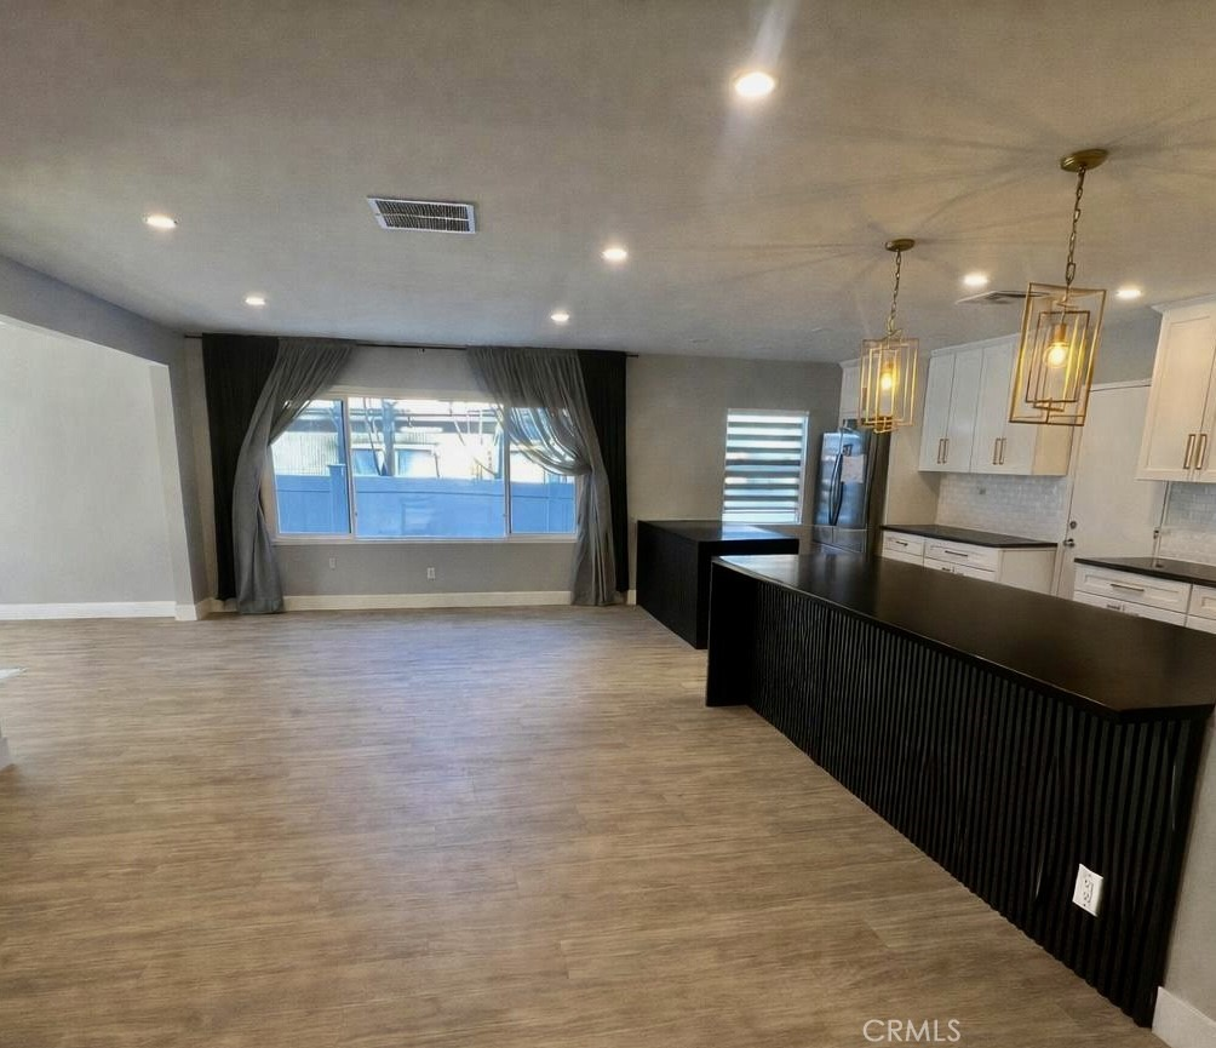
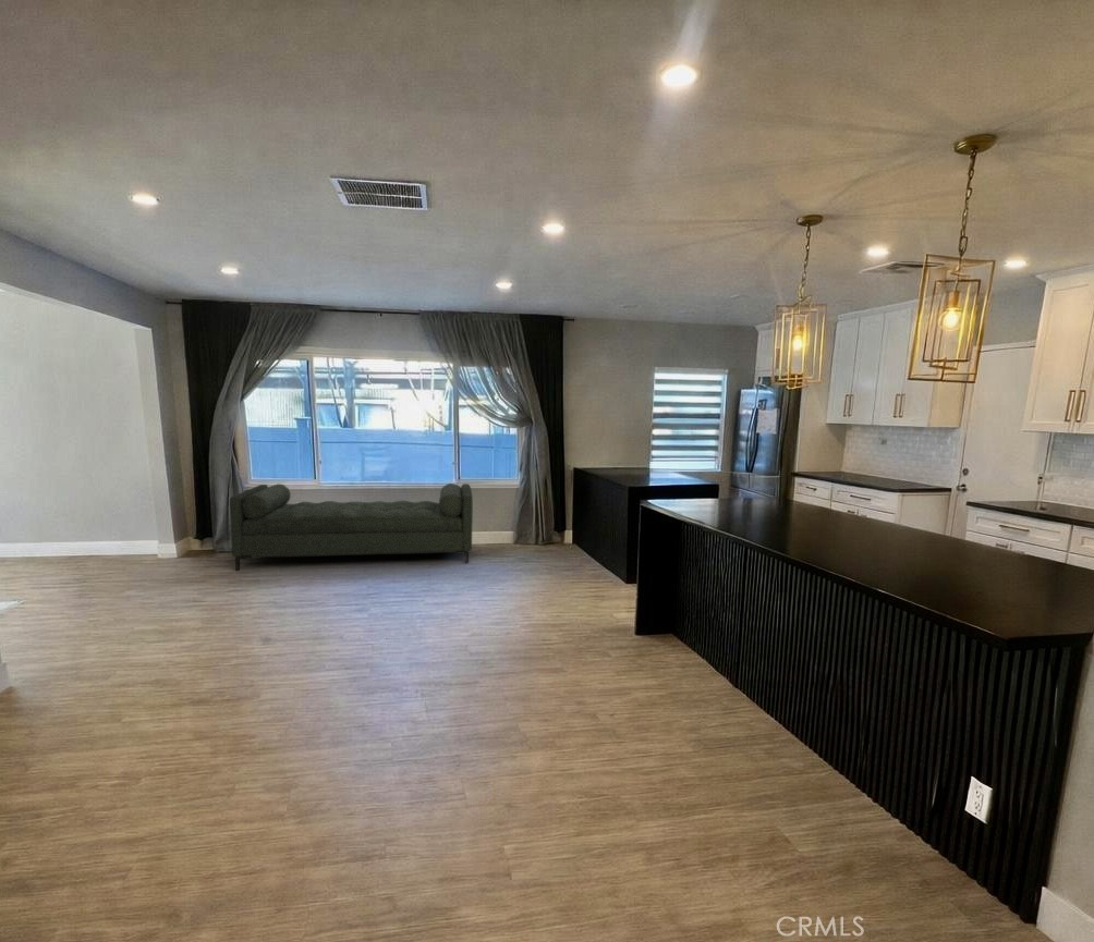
+ sofa [229,482,474,572]
